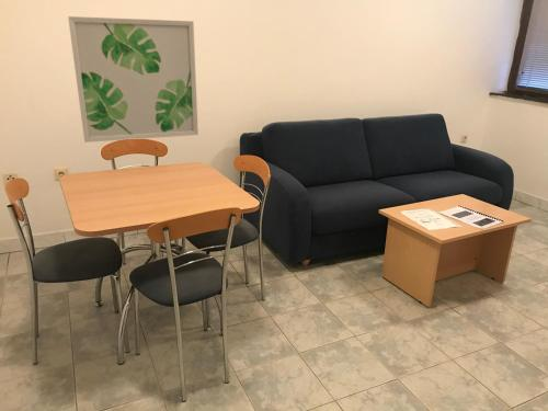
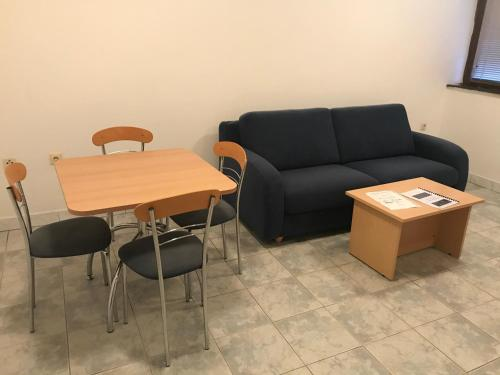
- wall art [67,15,199,144]
